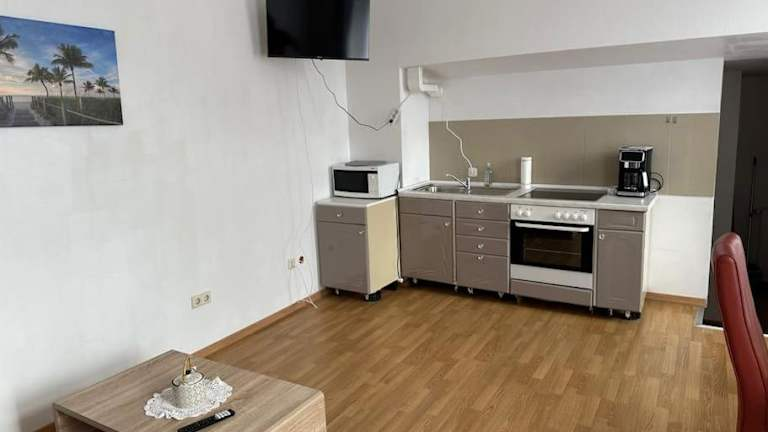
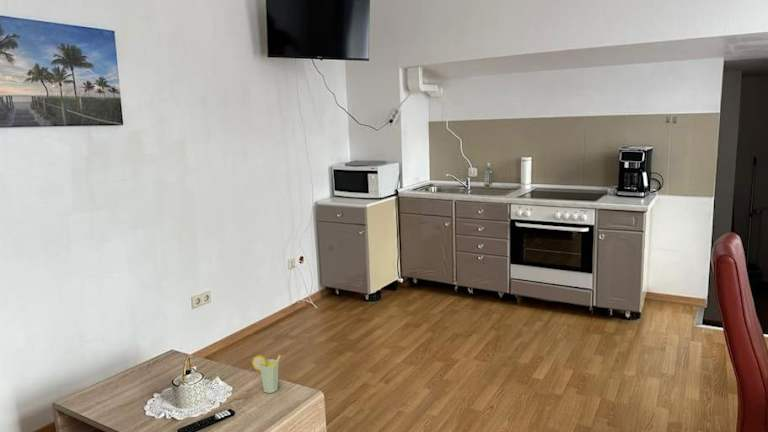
+ cup [251,354,282,394]
